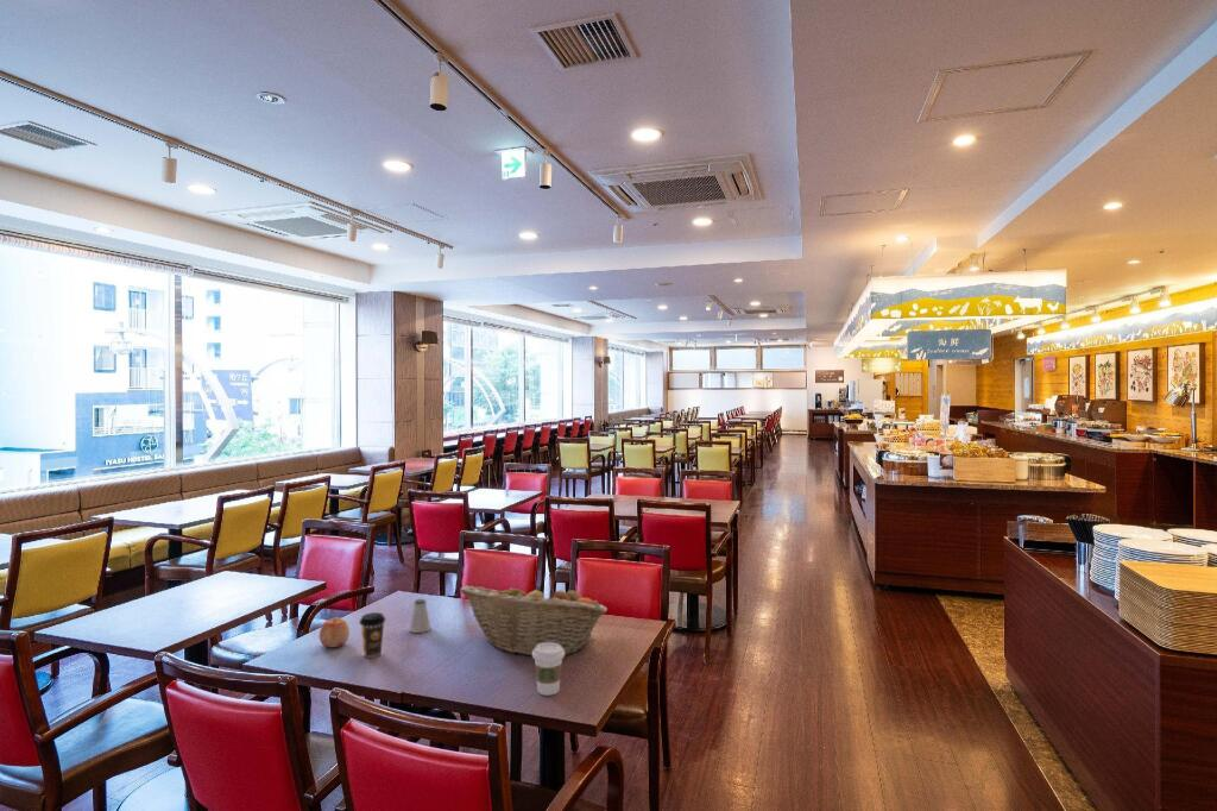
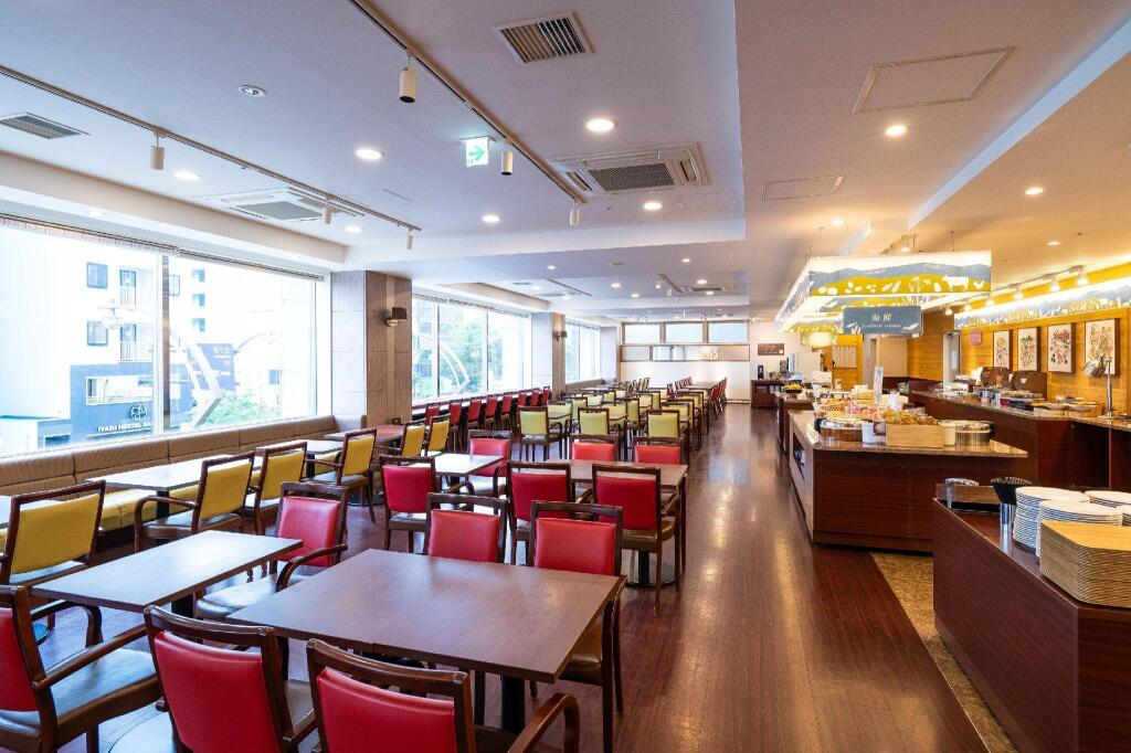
- fruit basket [460,580,608,658]
- saltshaker [408,598,433,634]
- coffee cup [358,611,386,659]
- coffee cup [531,642,566,697]
- apple [319,617,351,648]
